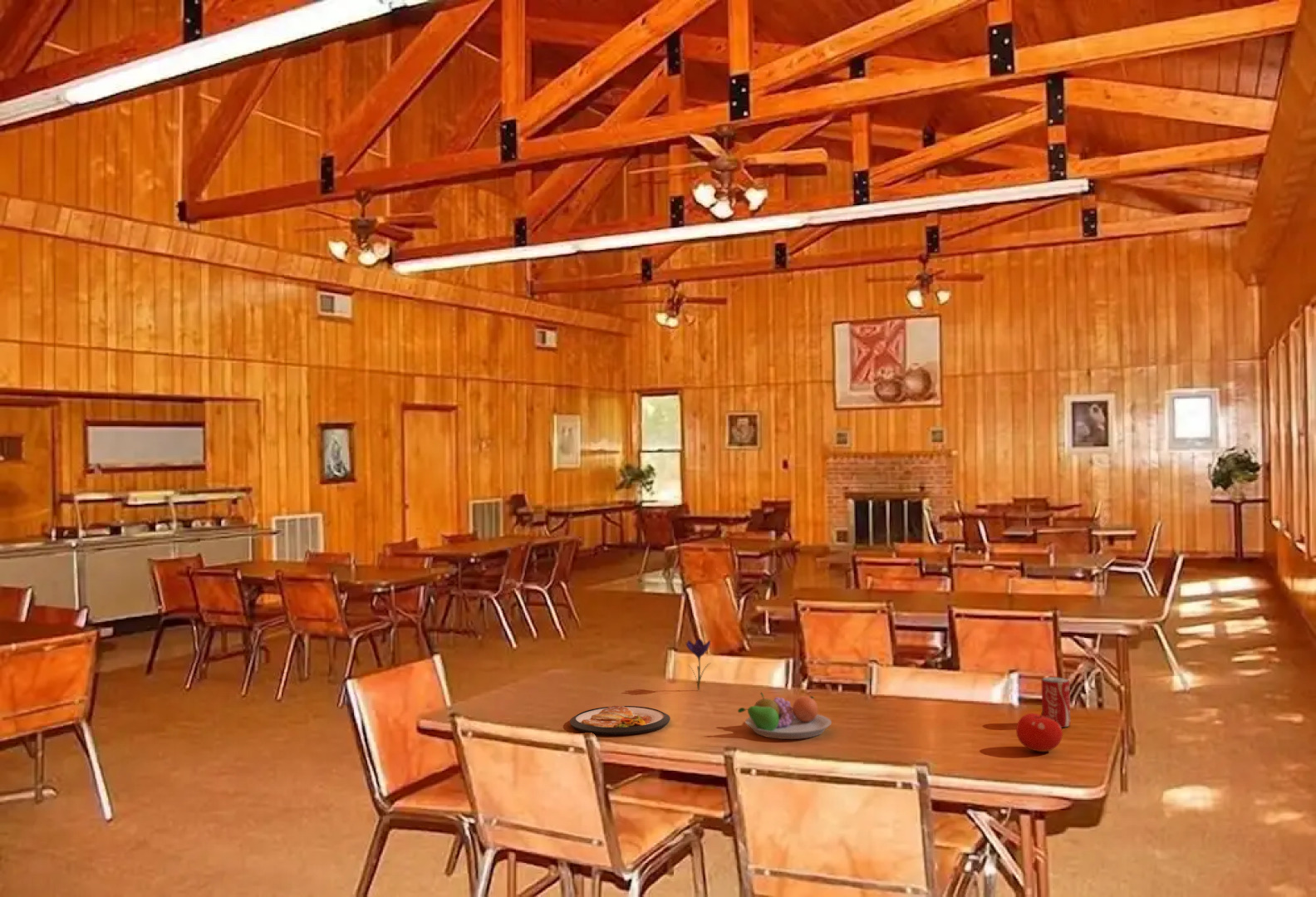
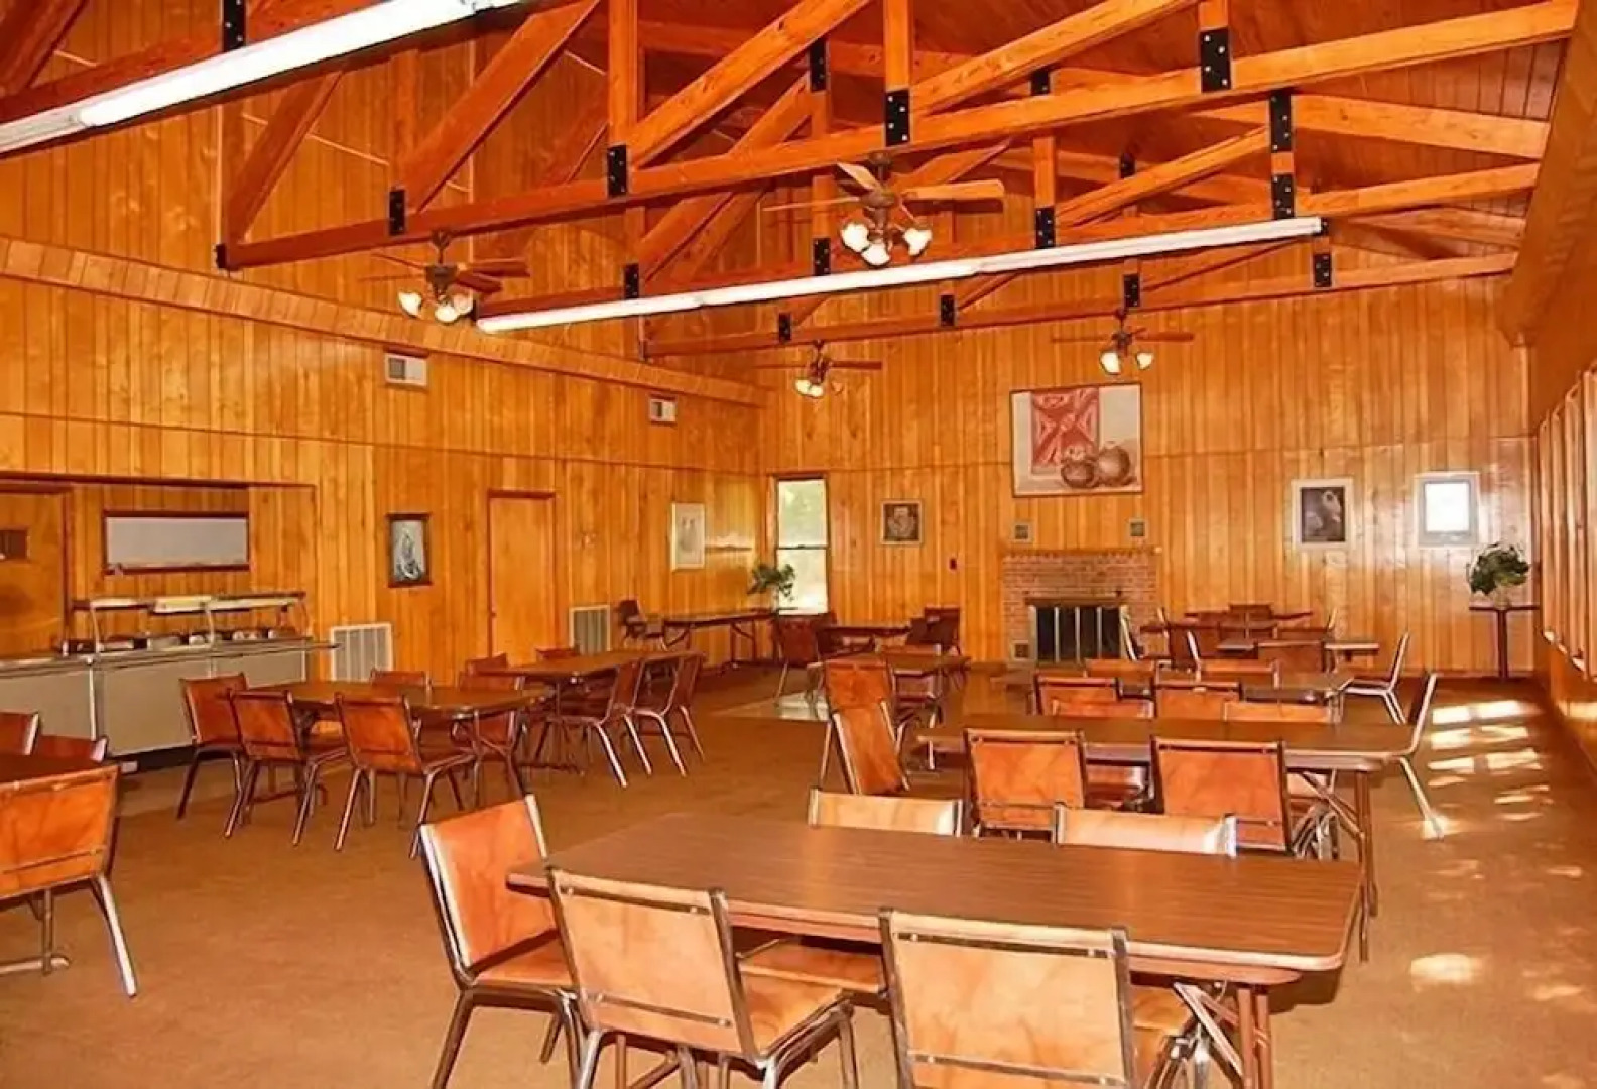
- beverage can [1040,676,1071,728]
- fruit [1015,711,1063,752]
- fruit bowl [737,691,832,740]
- dish [569,705,671,736]
- flower [685,638,711,691]
